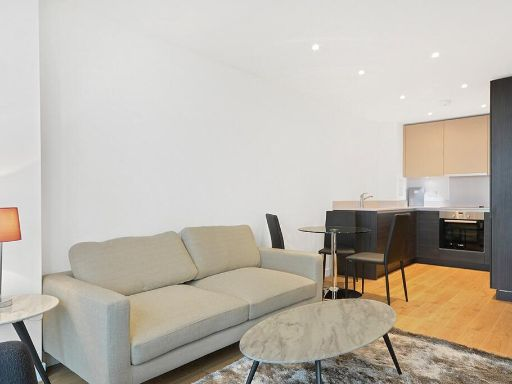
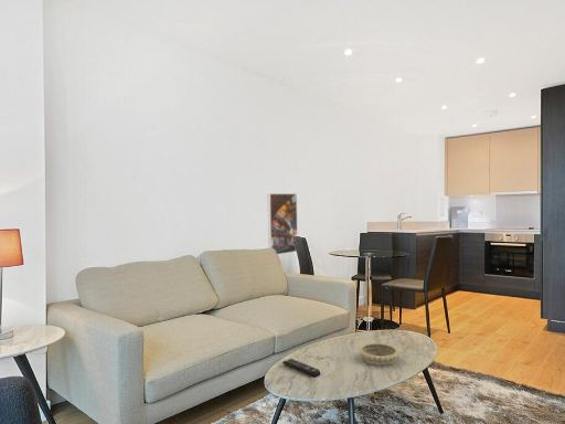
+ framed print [267,192,299,256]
+ remote control [281,358,321,379]
+ decorative bowl [359,342,401,367]
